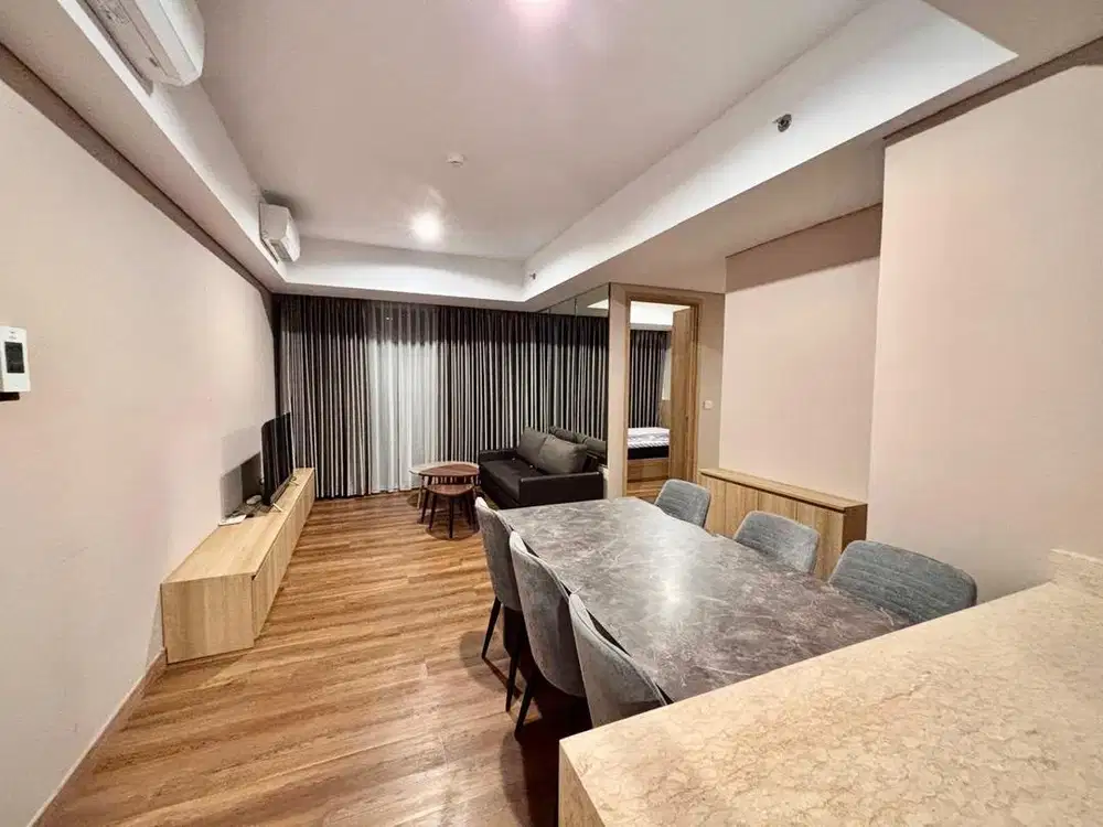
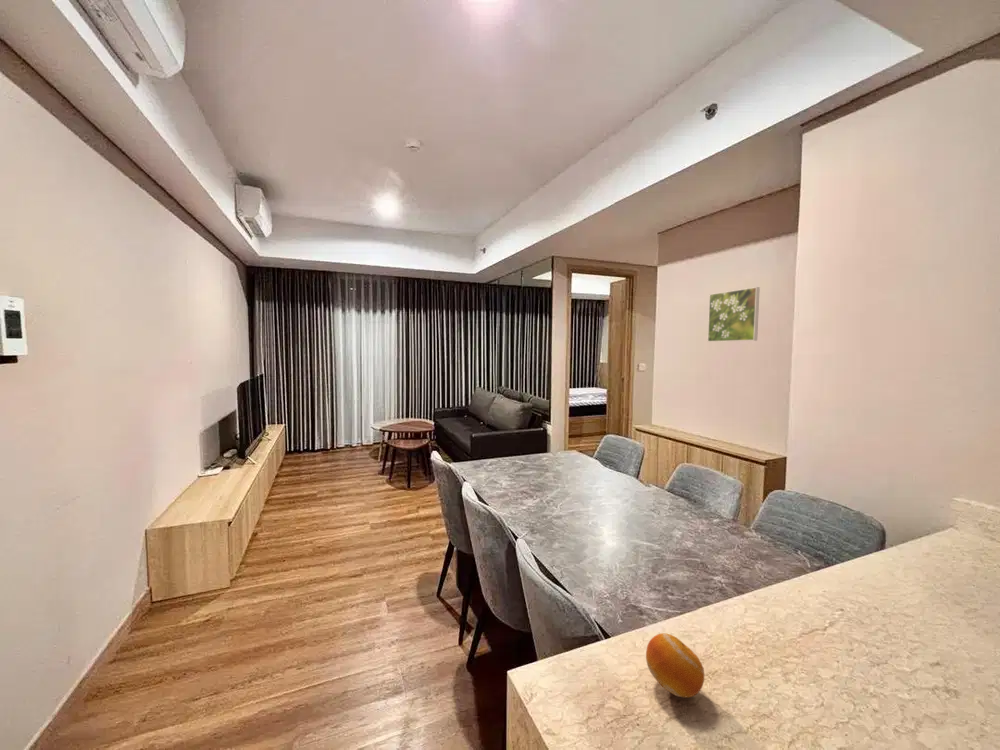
+ fruit [645,632,705,698]
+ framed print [707,286,761,343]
